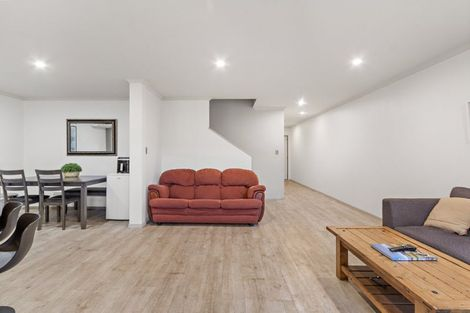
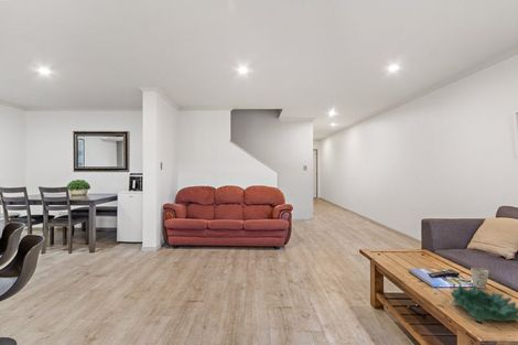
+ decorative bowl [450,285,518,322]
+ mug [470,267,489,290]
